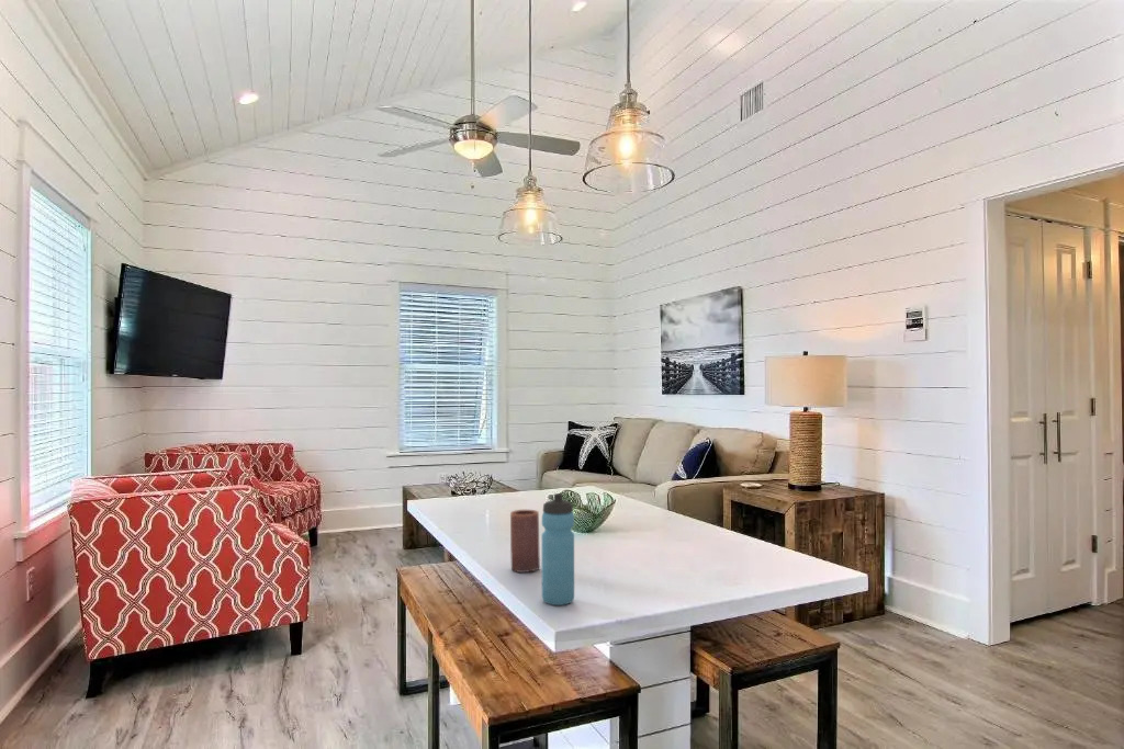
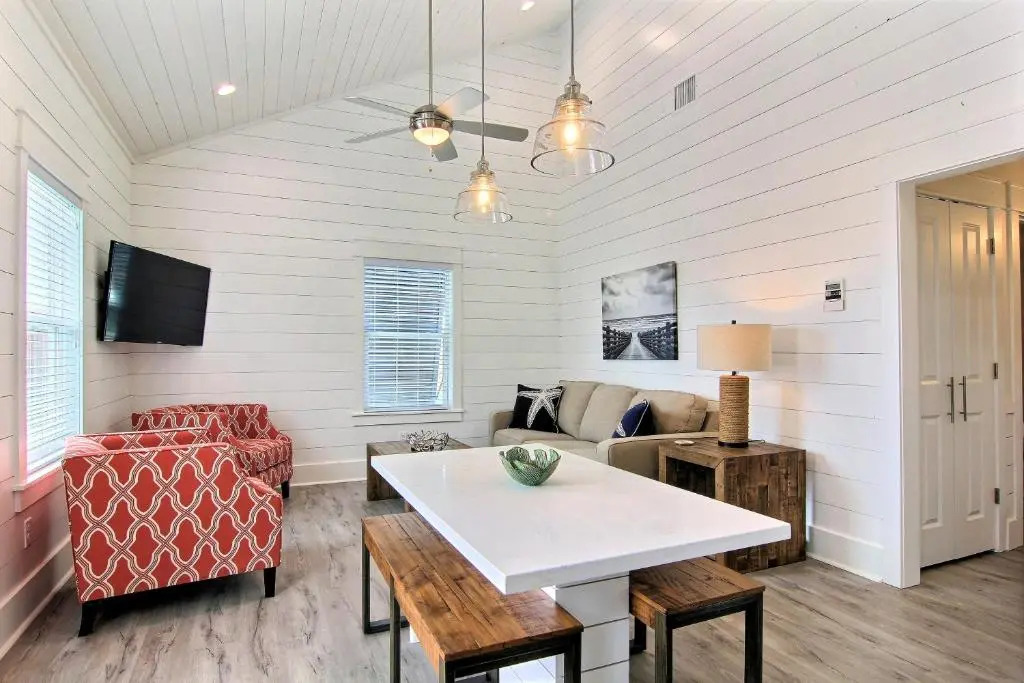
- water bottle [541,492,575,606]
- candle [509,509,541,574]
